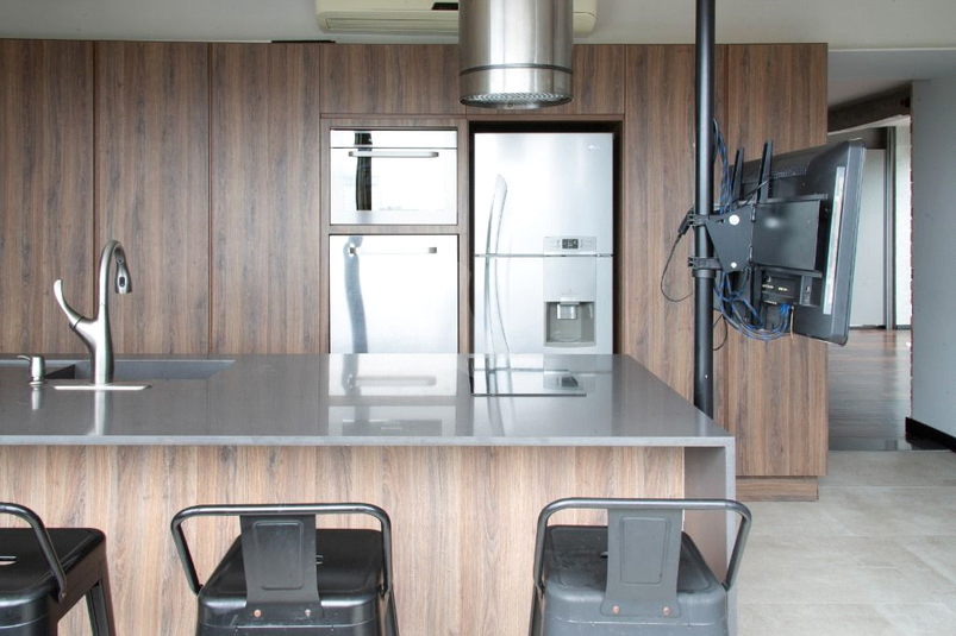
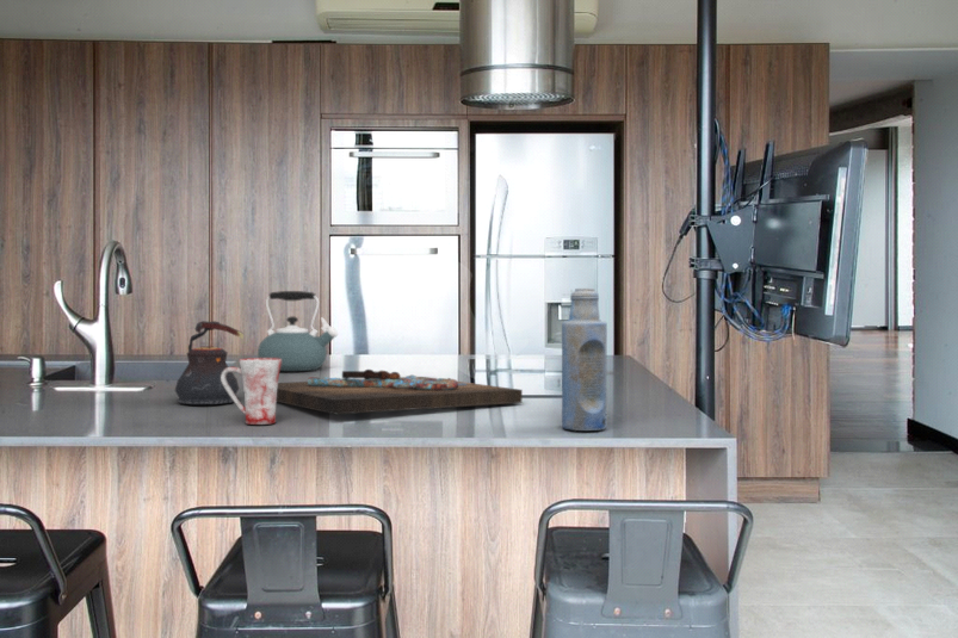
+ kettle [257,290,339,372]
+ cutting board [276,368,524,415]
+ teapot [174,320,245,405]
+ mug [221,357,282,426]
+ bottle [561,287,608,432]
